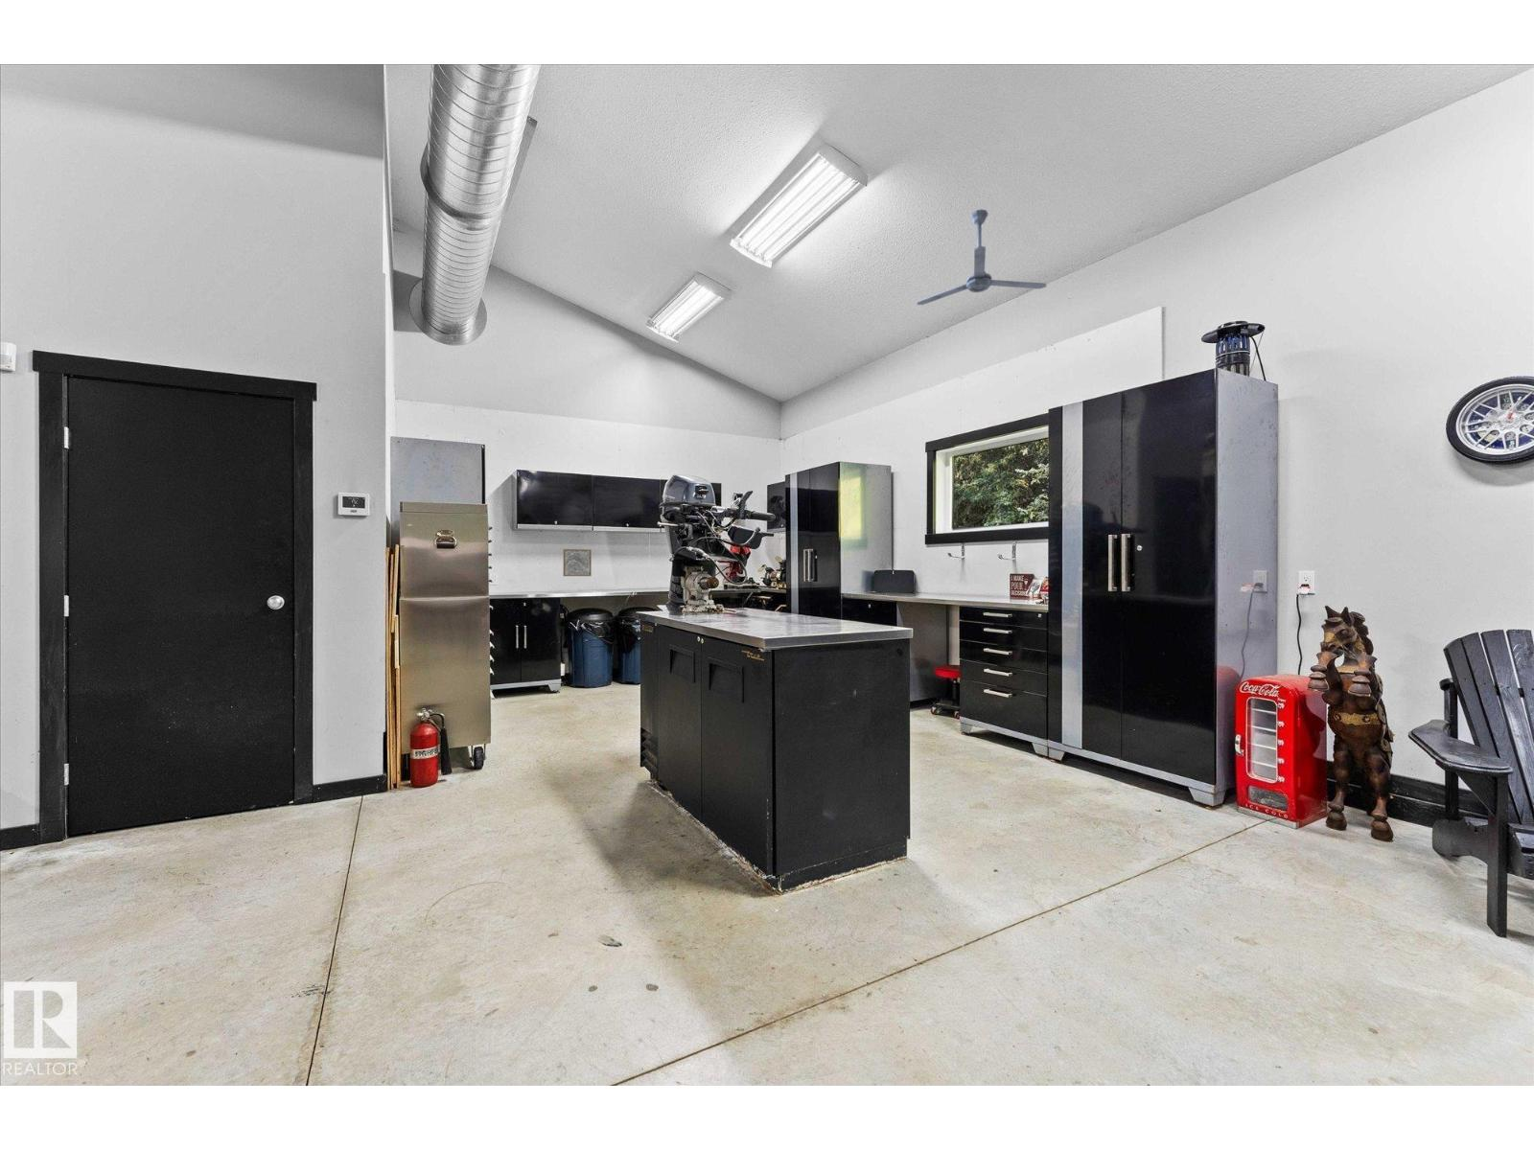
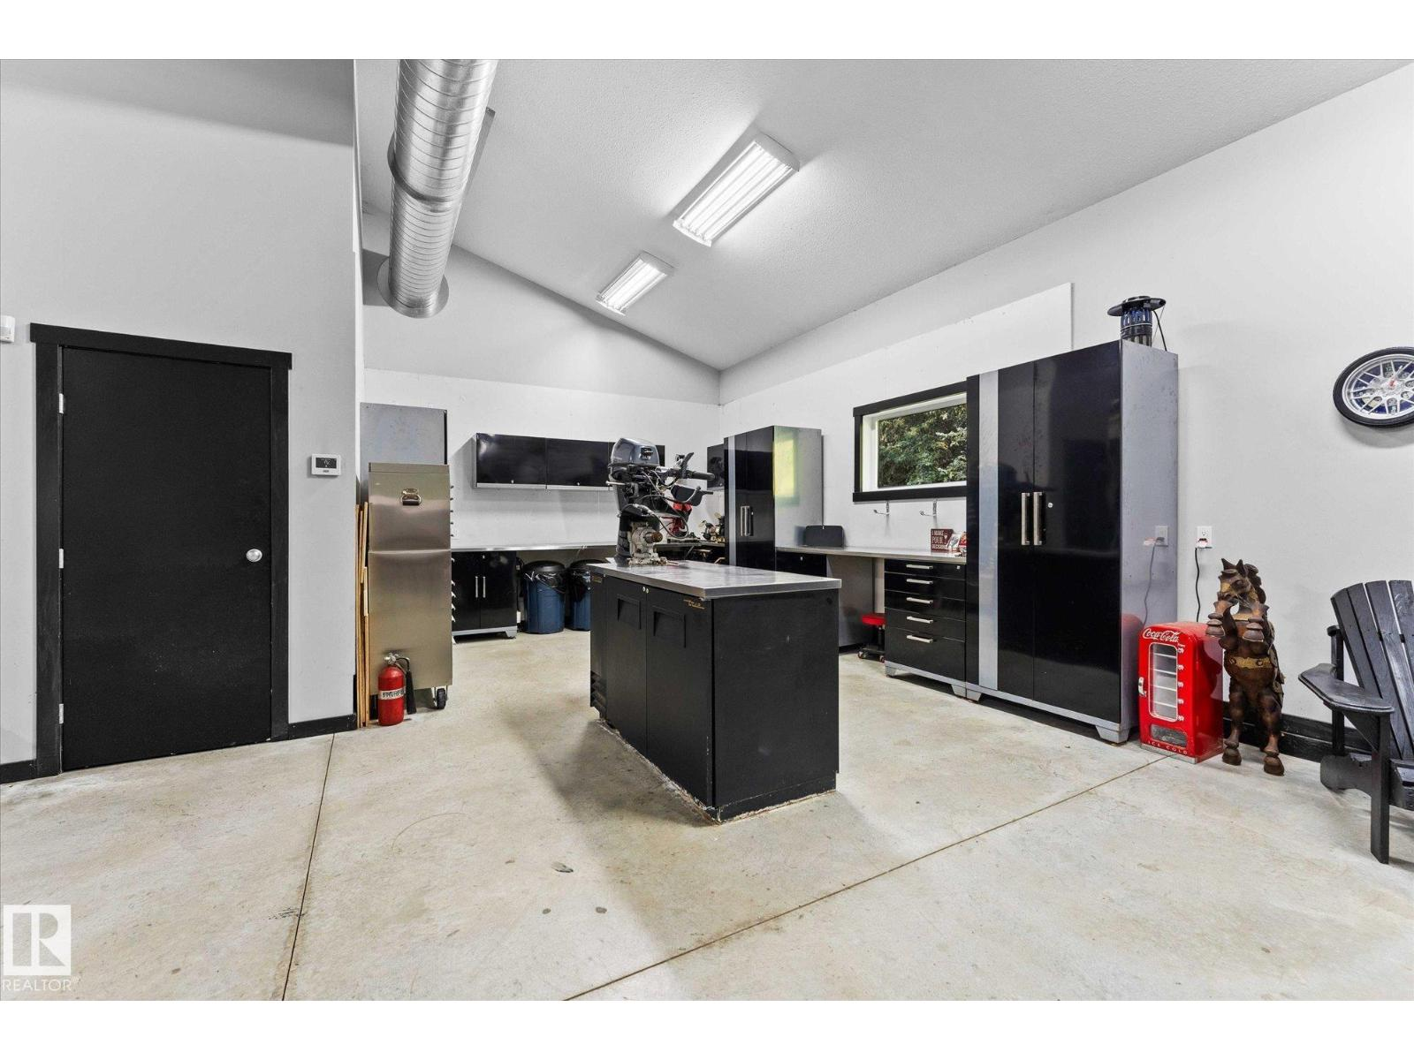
- ceiling fan [916,209,1047,306]
- wall art [563,548,593,577]
